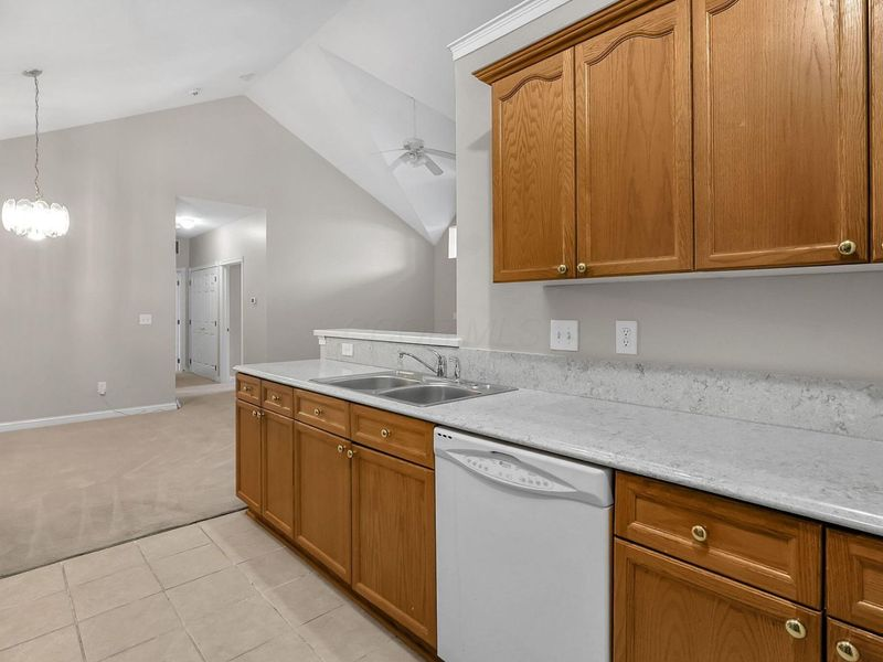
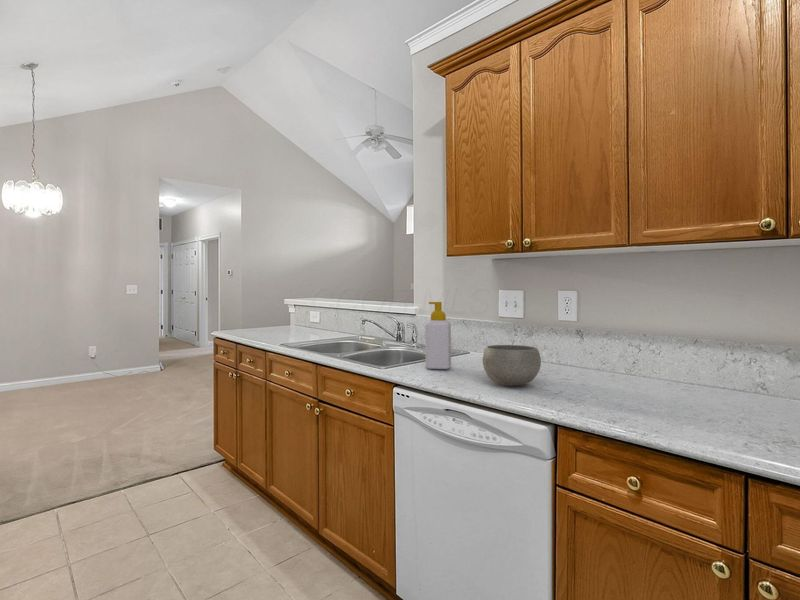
+ bowl [482,344,542,387]
+ soap bottle [424,301,452,370]
